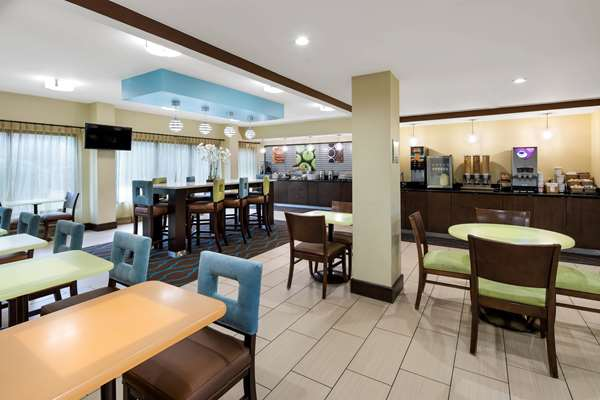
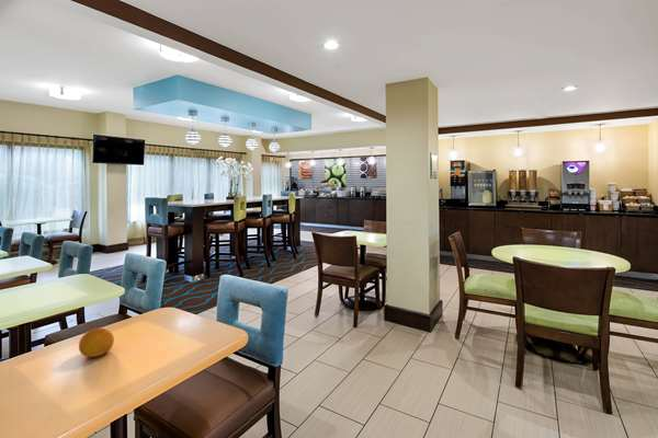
+ fruit [78,326,115,358]
